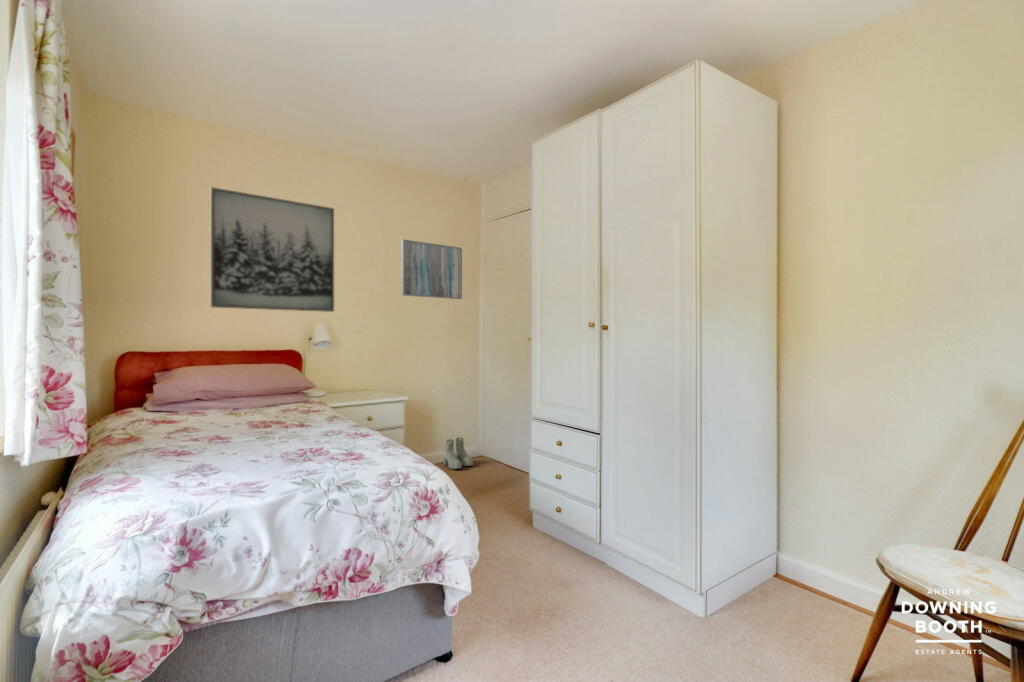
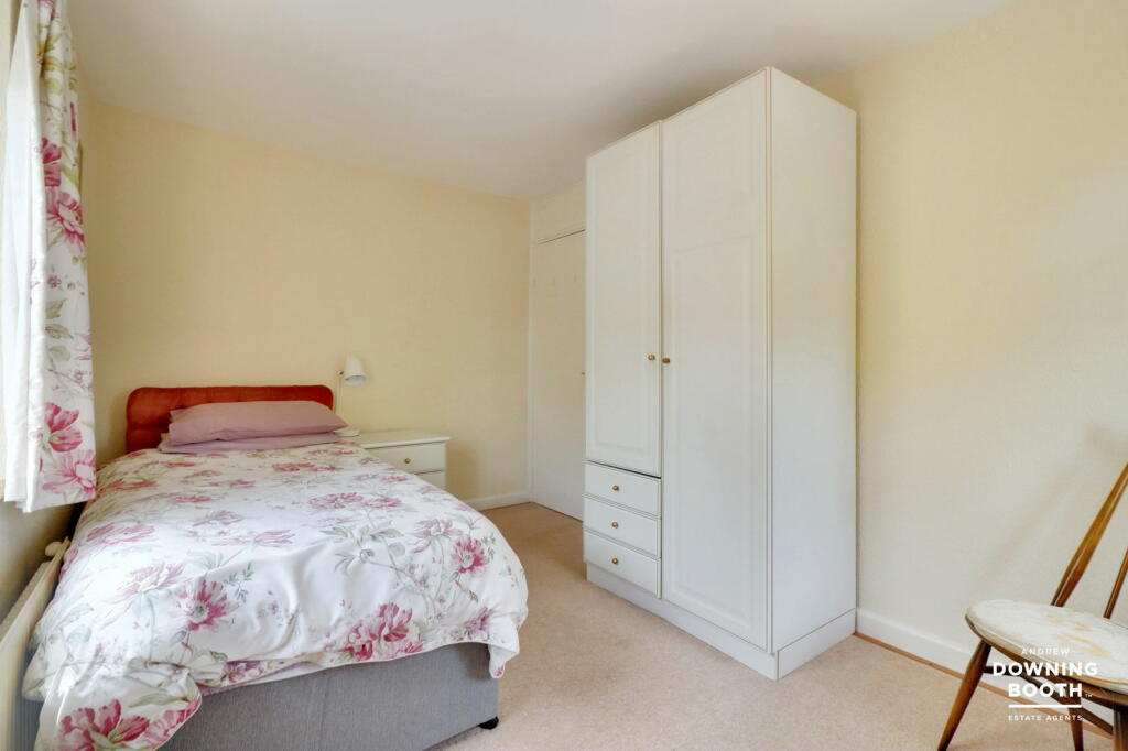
- boots [442,437,474,470]
- wall art [400,238,463,300]
- wall art [210,186,335,313]
